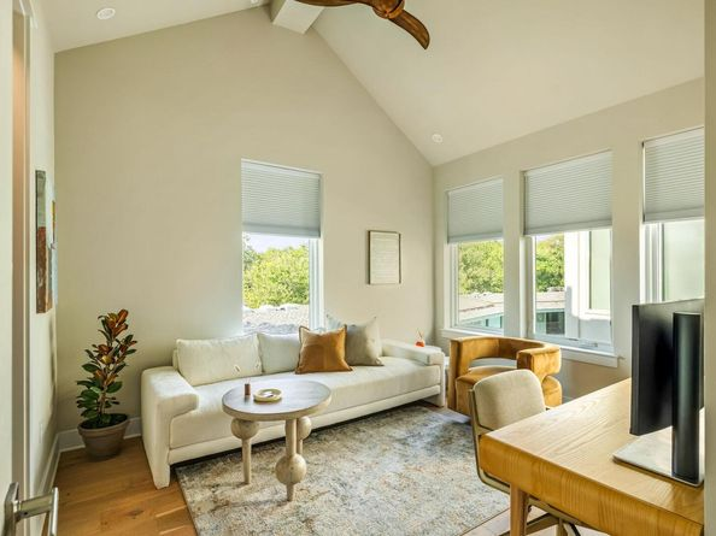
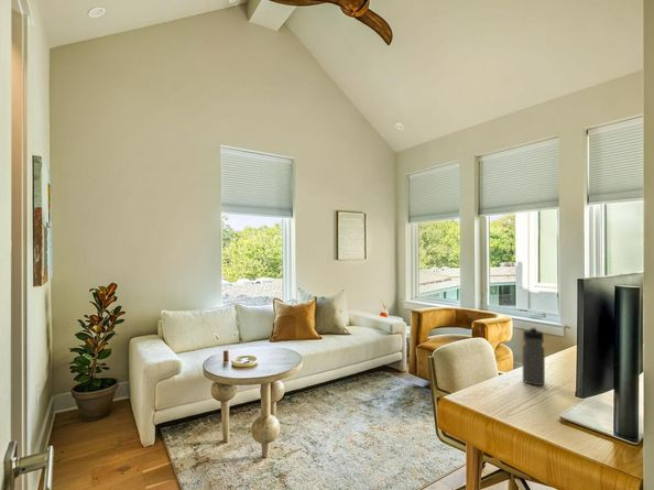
+ water bottle [522,326,546,386]
